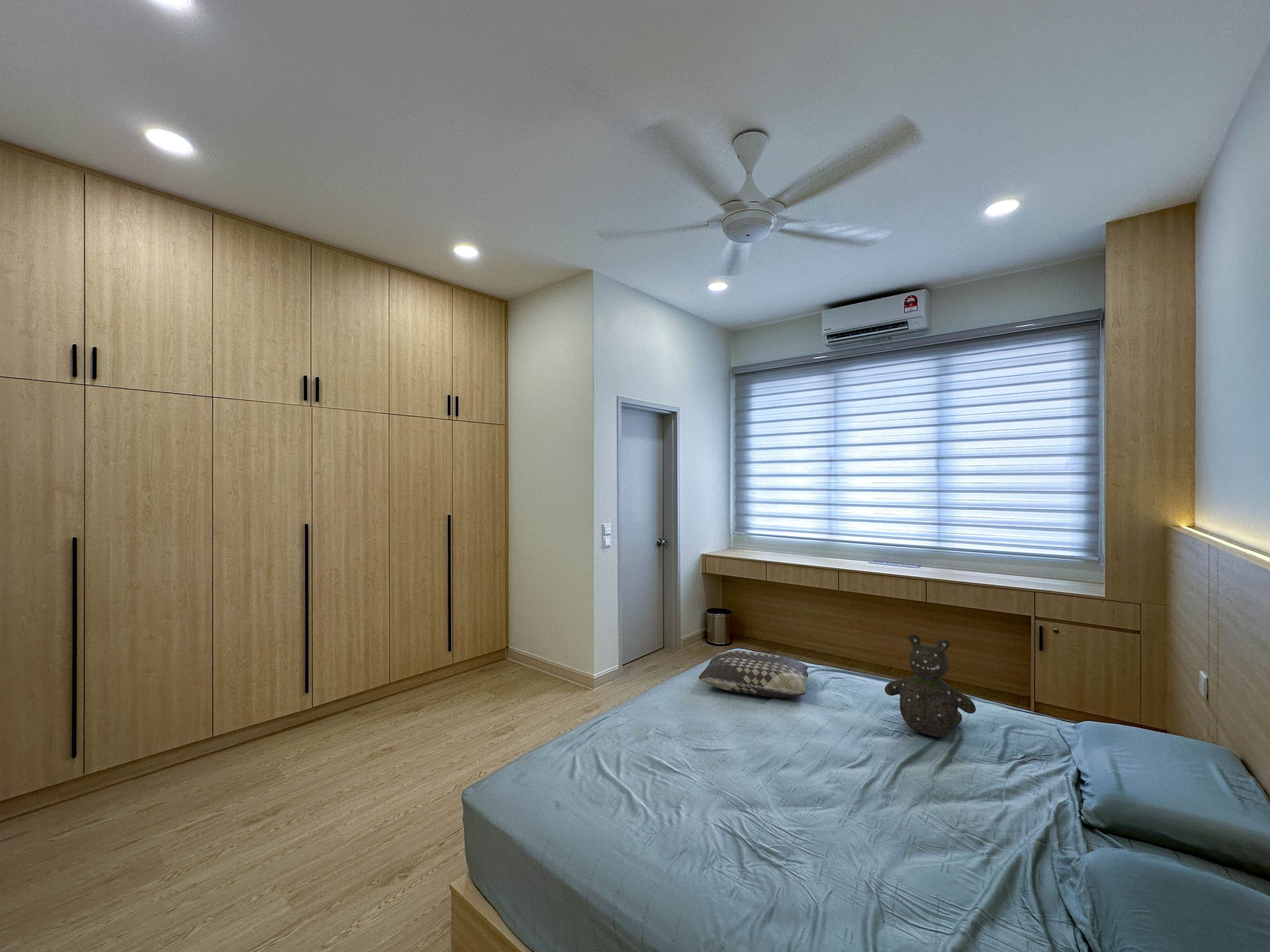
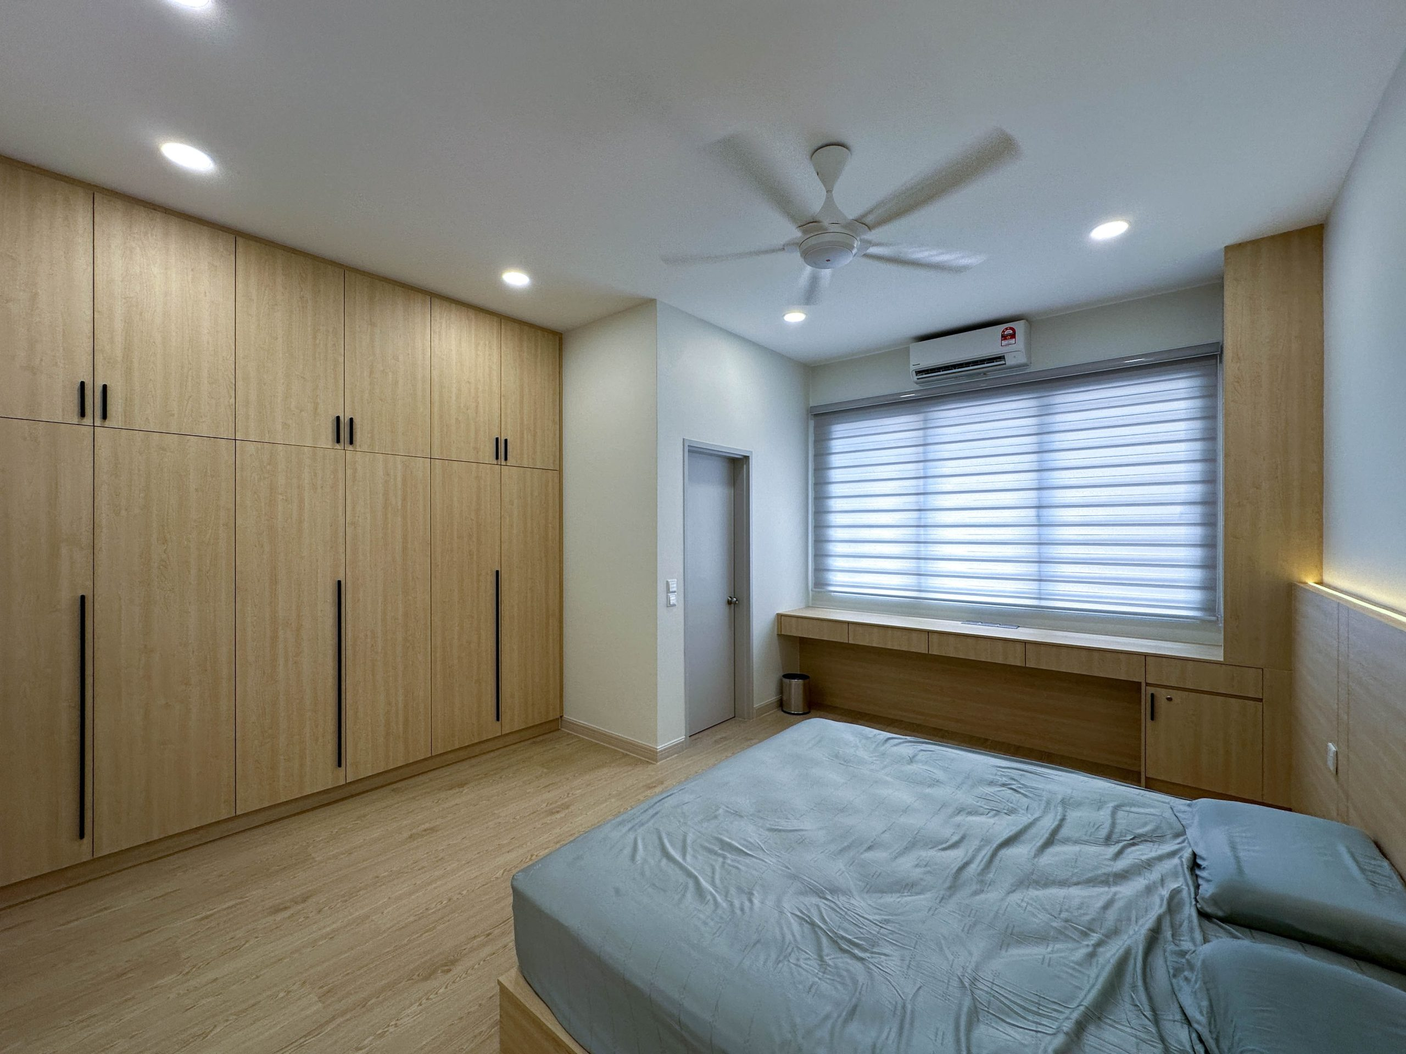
- teddy bear [884,634,976,737]
- cushion [698,650,809,699]
